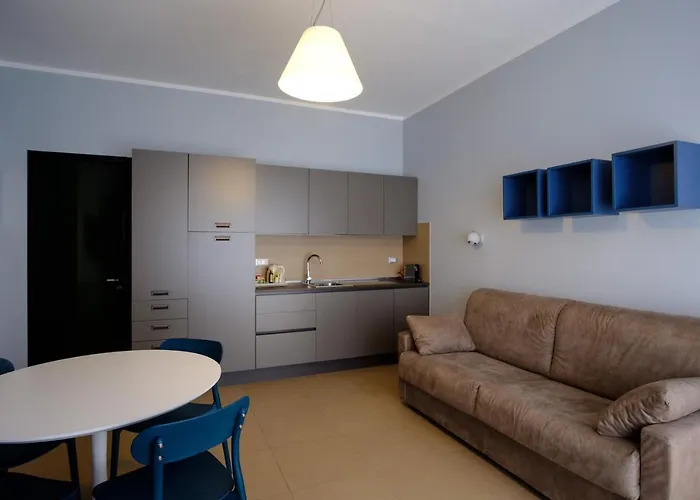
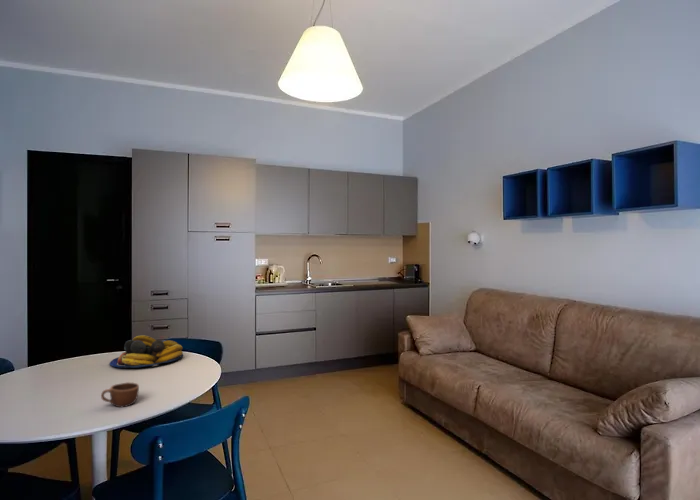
+ mug [100,381,140,408]
+ fruit bowl [108,334,184,369]
